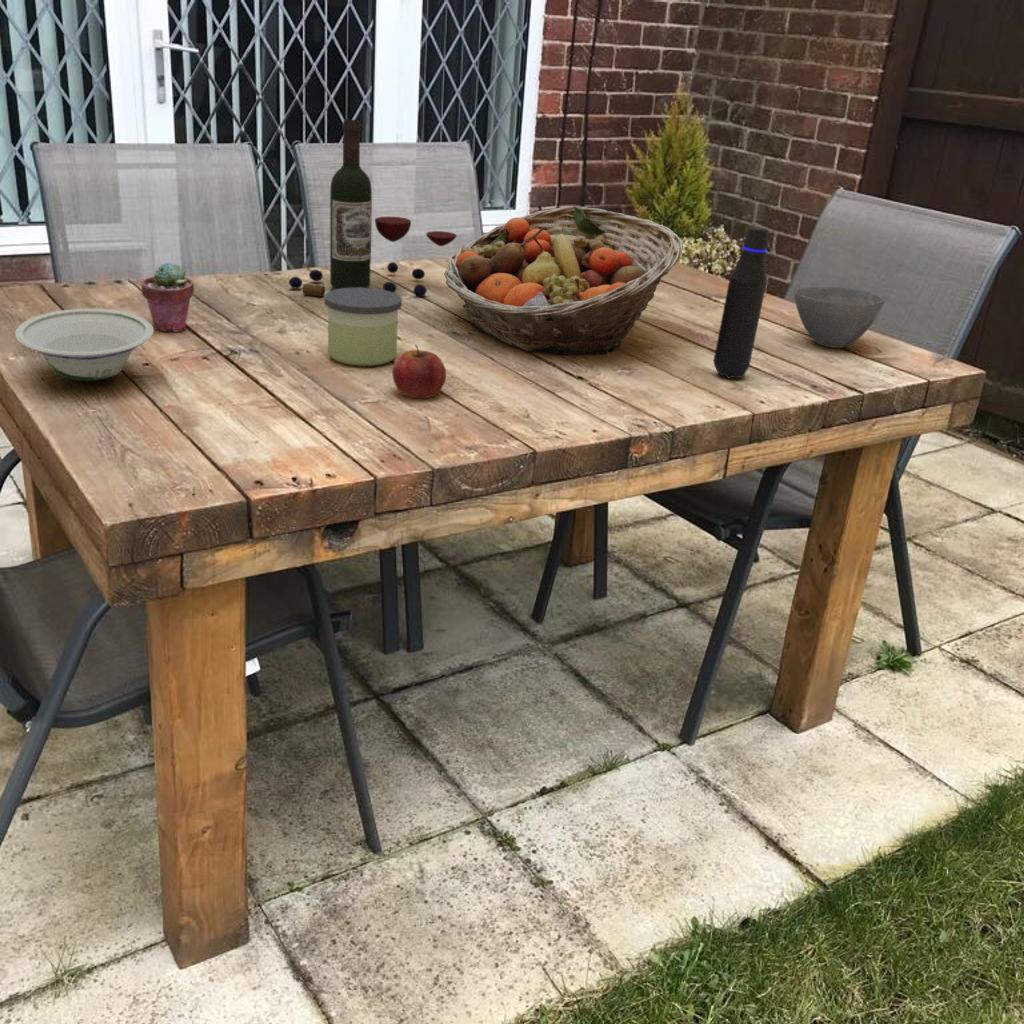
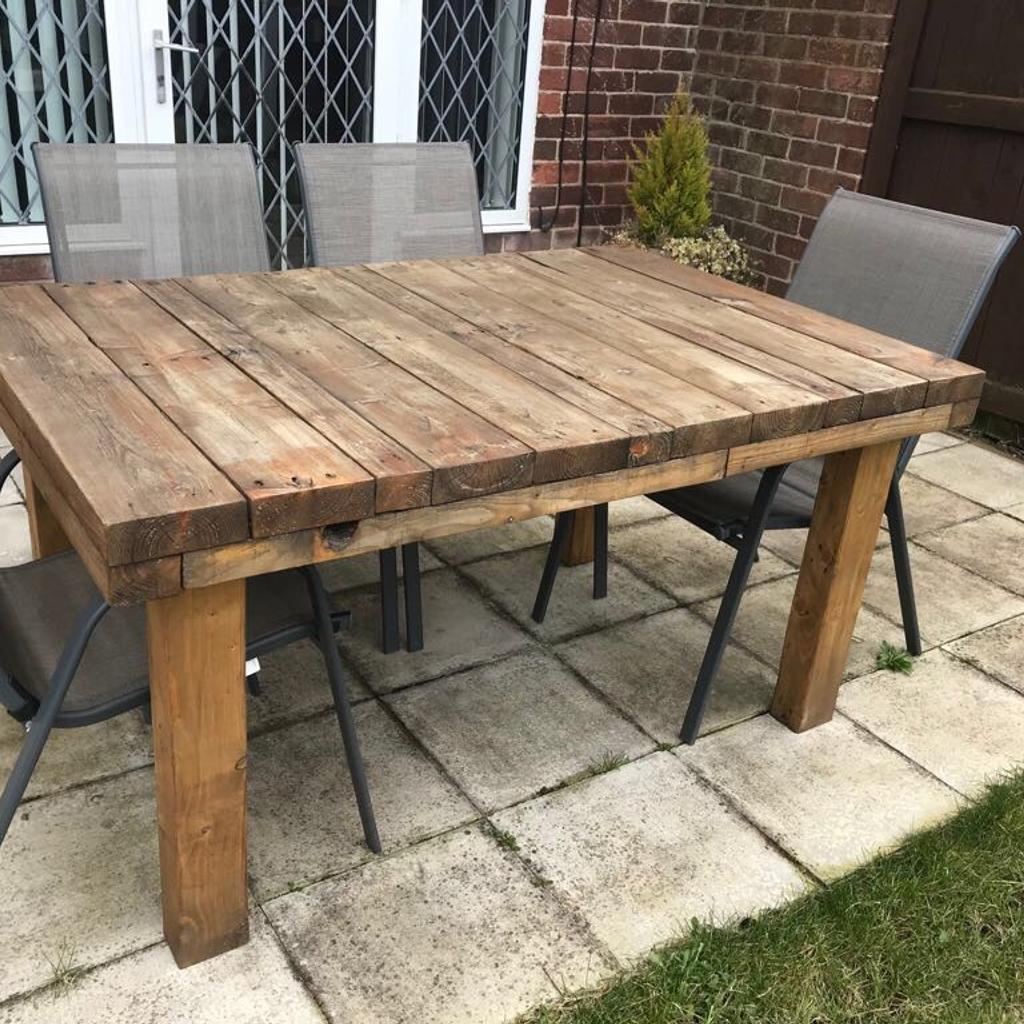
- apple [391,344,447,399]
- water bottle [713,226,769,380]
- bowl [14,308,154,382]
- fruit basket [443,205,684,357]
- candle [324,287,403,367]
- potted succulent [140,261,195,333]
- bowl [793,286,886,349]
- wine bottle [288,119,458,298]
